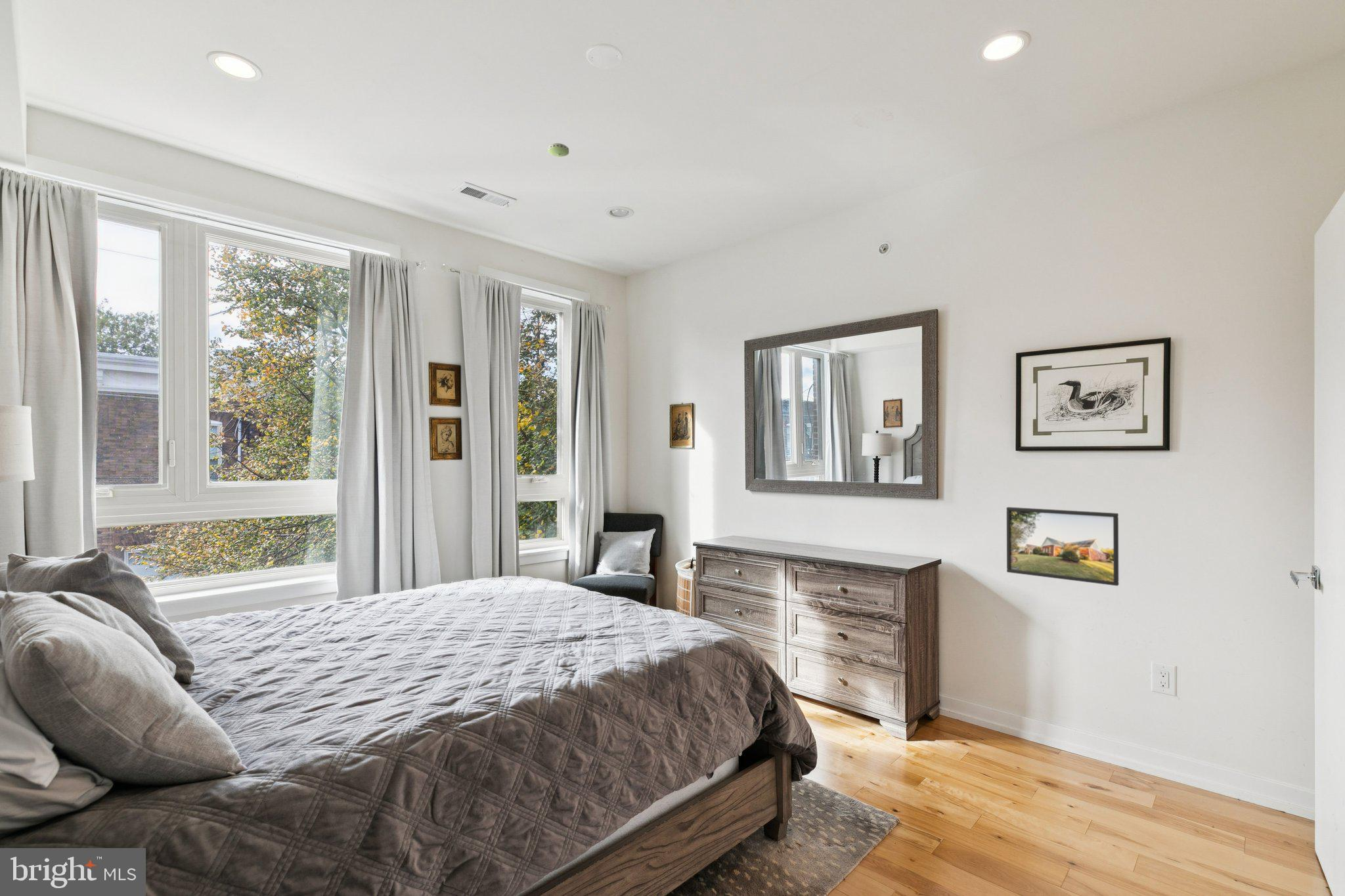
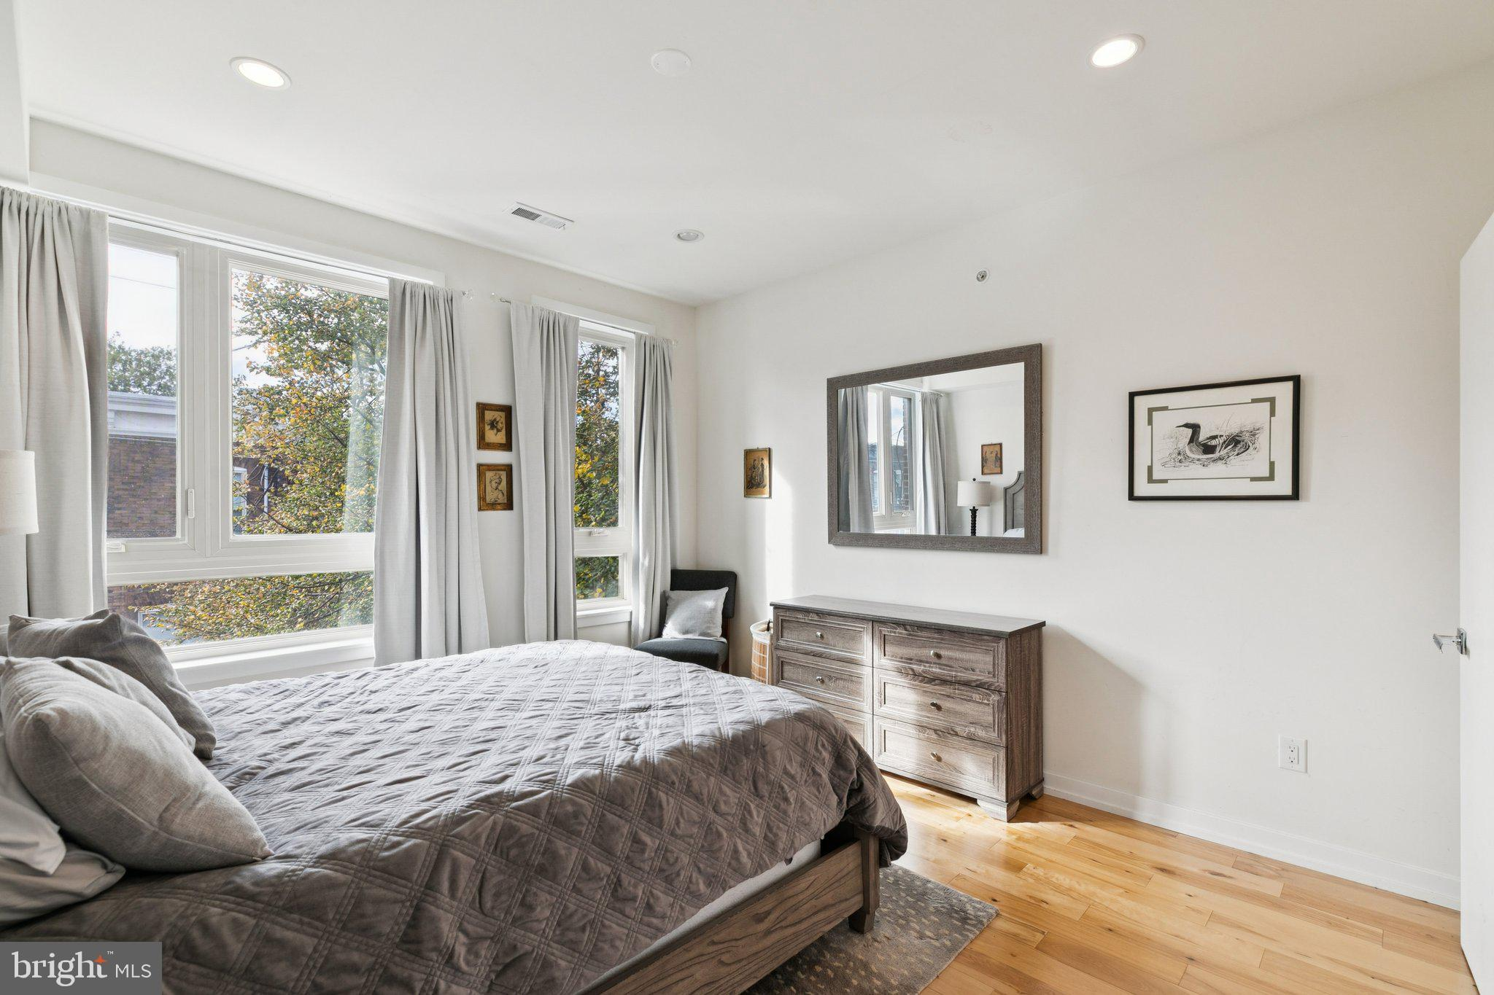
- smoke detector [548,142,569,158]
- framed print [1006,506,1120,586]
